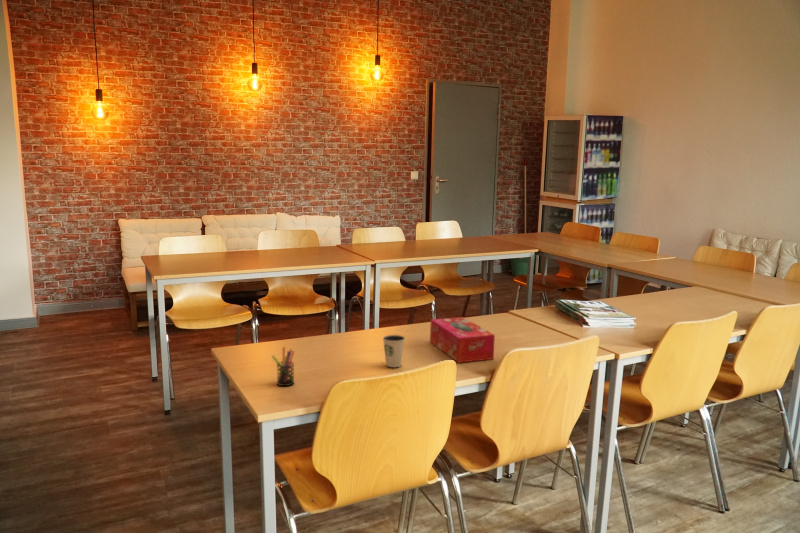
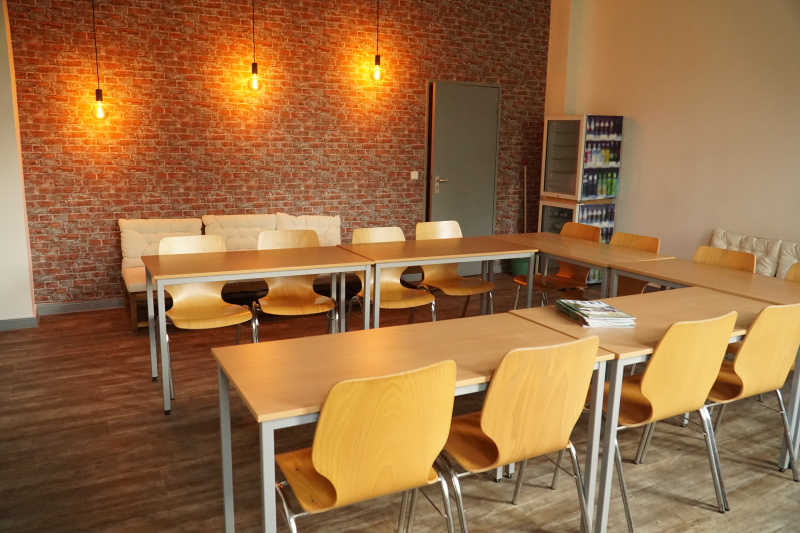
- tissue box [429,316,496,364]
- pen holder [271,346,295,387]
- dixie cup [382,334,406,368]
